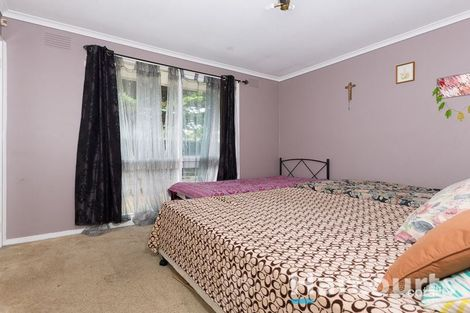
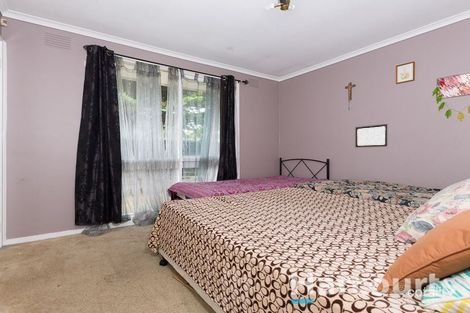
+ wall art [354,123,388,148]
